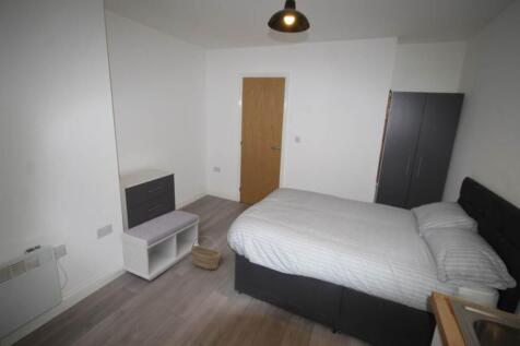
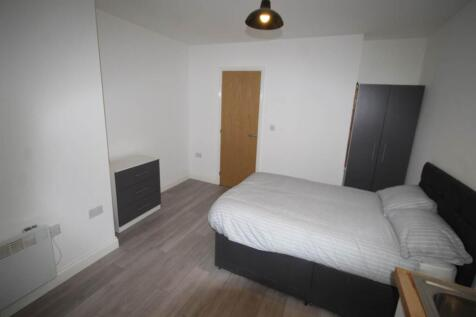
- basket [190,235,222,271]
- bench [119,210,200,282]
